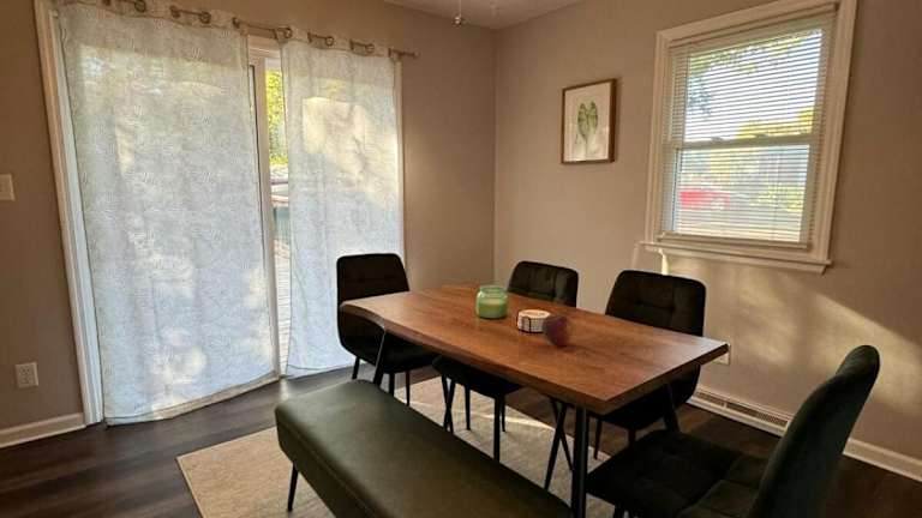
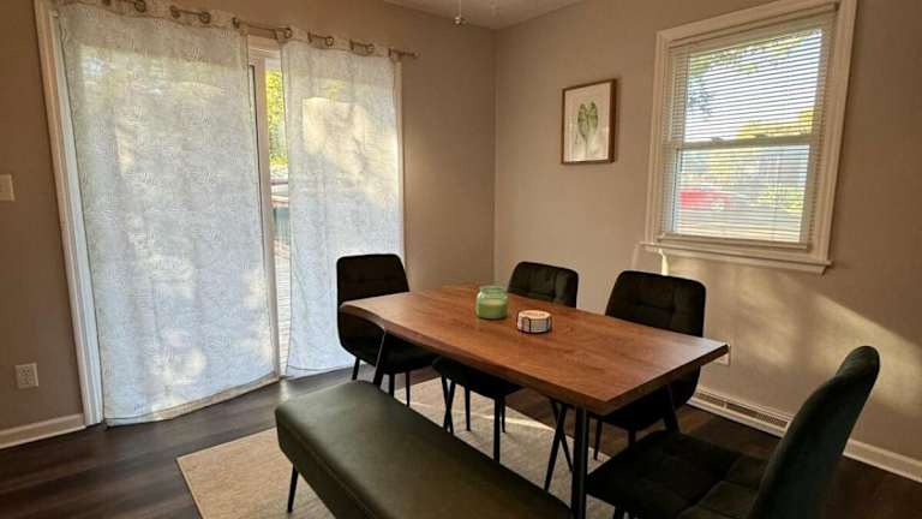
- fruit [540,314,574,348]
